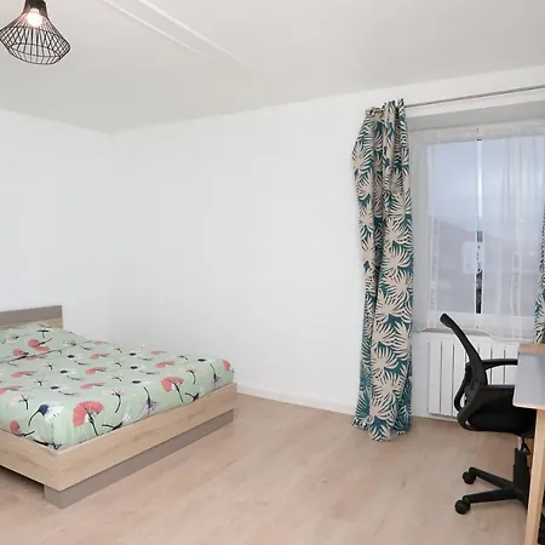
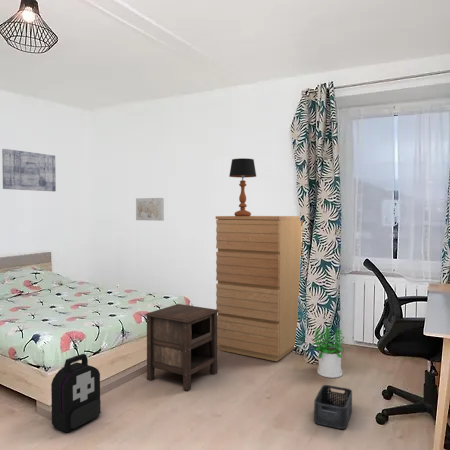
+ dresser [215,215,301,362]
+ potted plant [310,326,345,379]
+ table lamp [228,157,257,216]
+ wall art [1,148,57,192]
+ wall art [135,197,165,222]
+ nightstand [144,303,219,391]
+ backpack [50,353,101,434]
+ storage bin [313,384,353,430]
